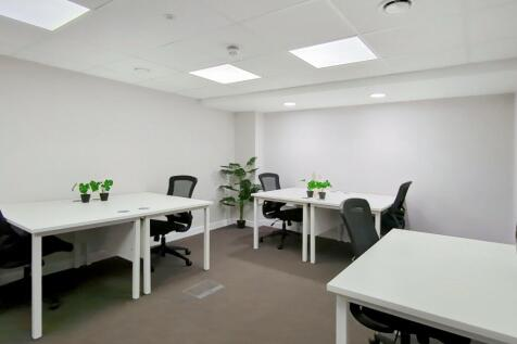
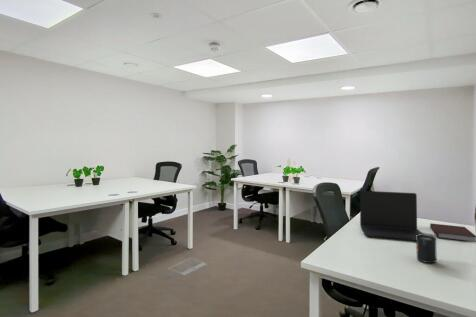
+ mug [415,233,438,264]
+ notebook [429,223,476,243]
+ laptop [359,190,424,241]
